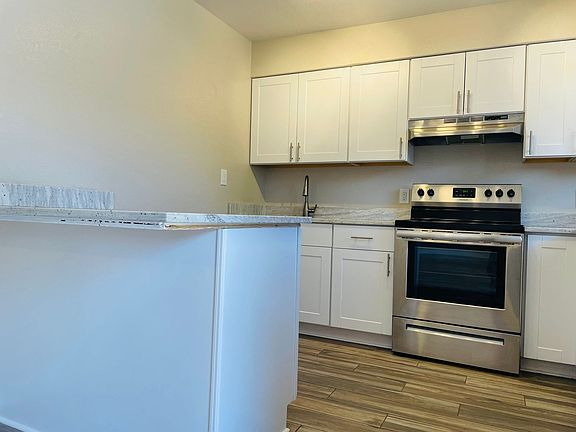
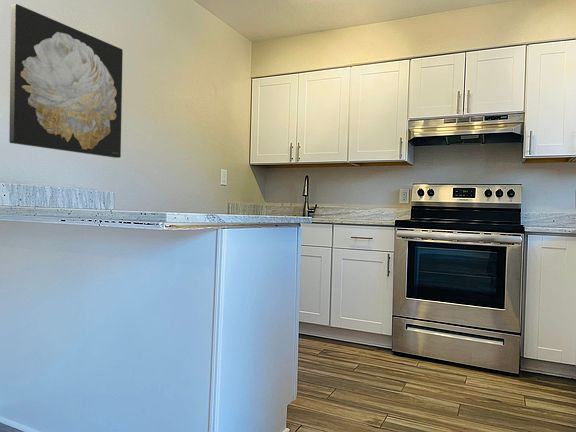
+ wall art [8,3,124,159]
